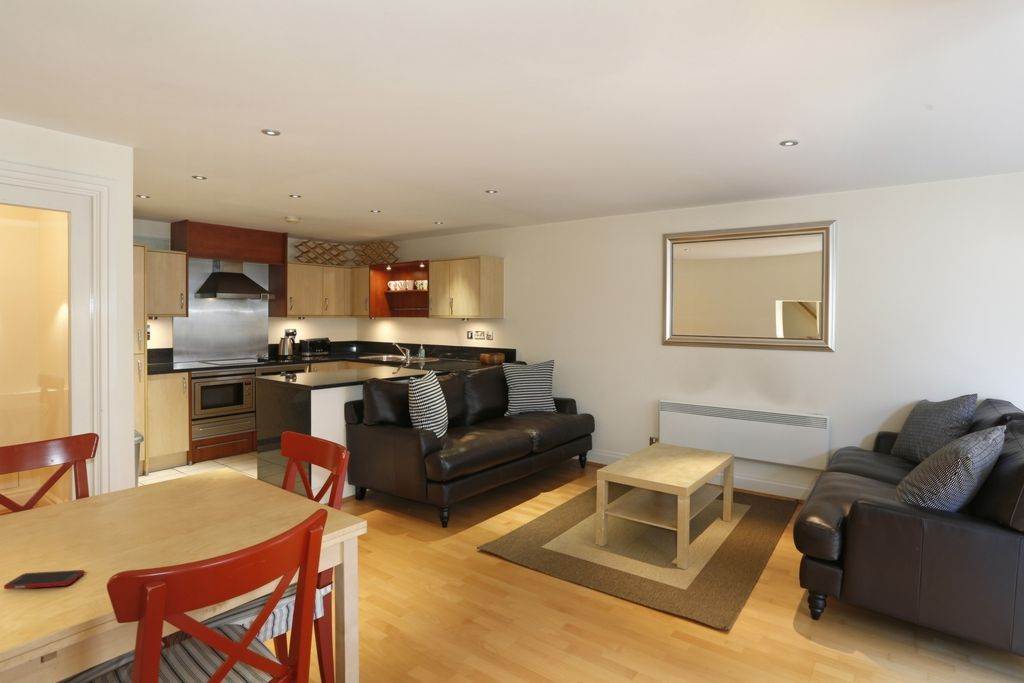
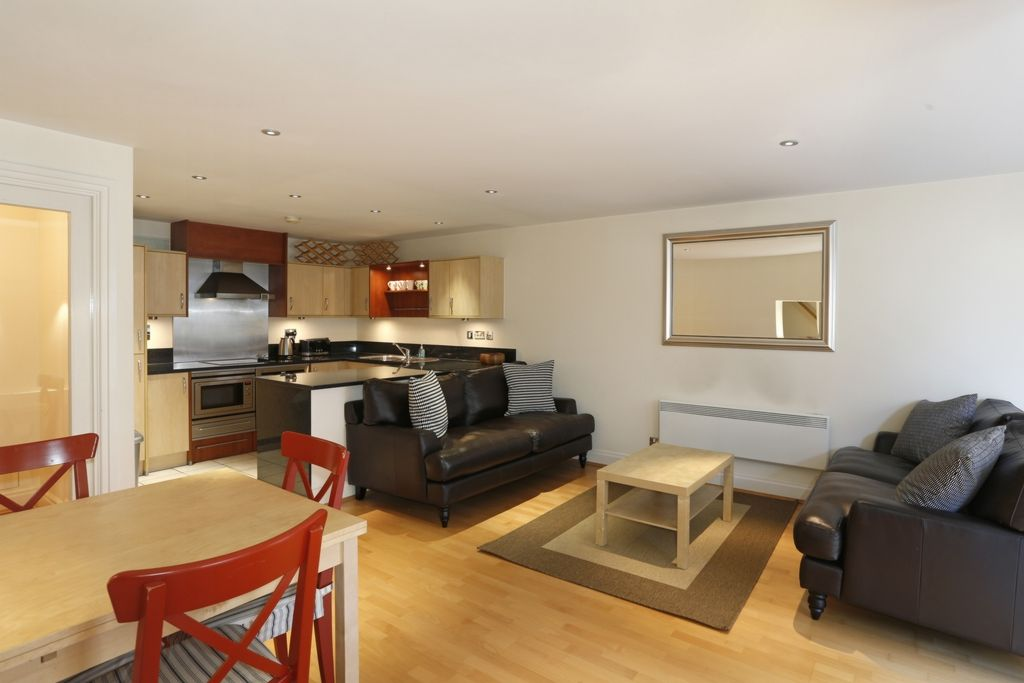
- cell phone [3,569,86,590]
